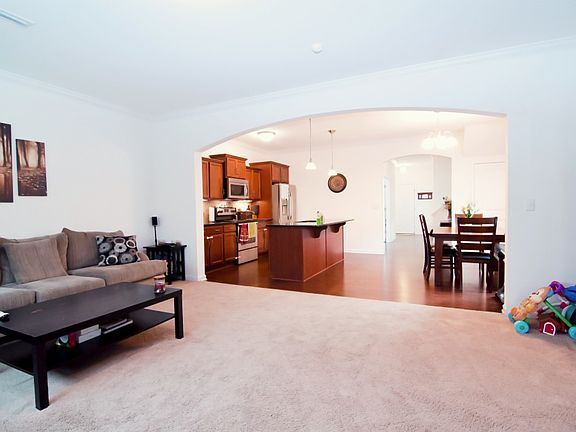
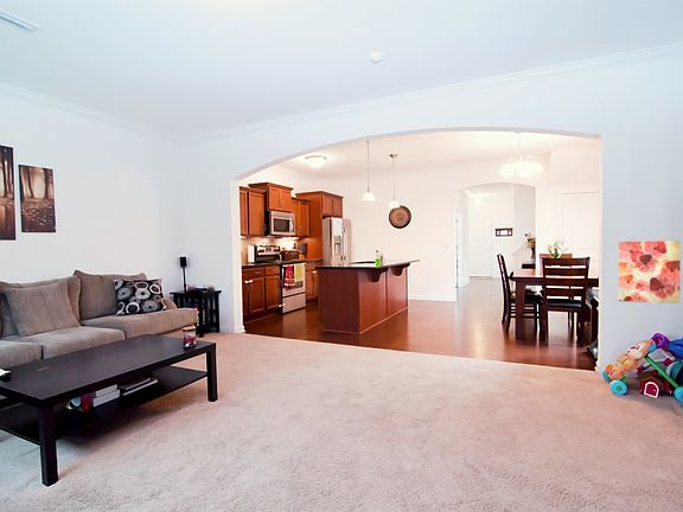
+ wall art [618,239,682,305]
